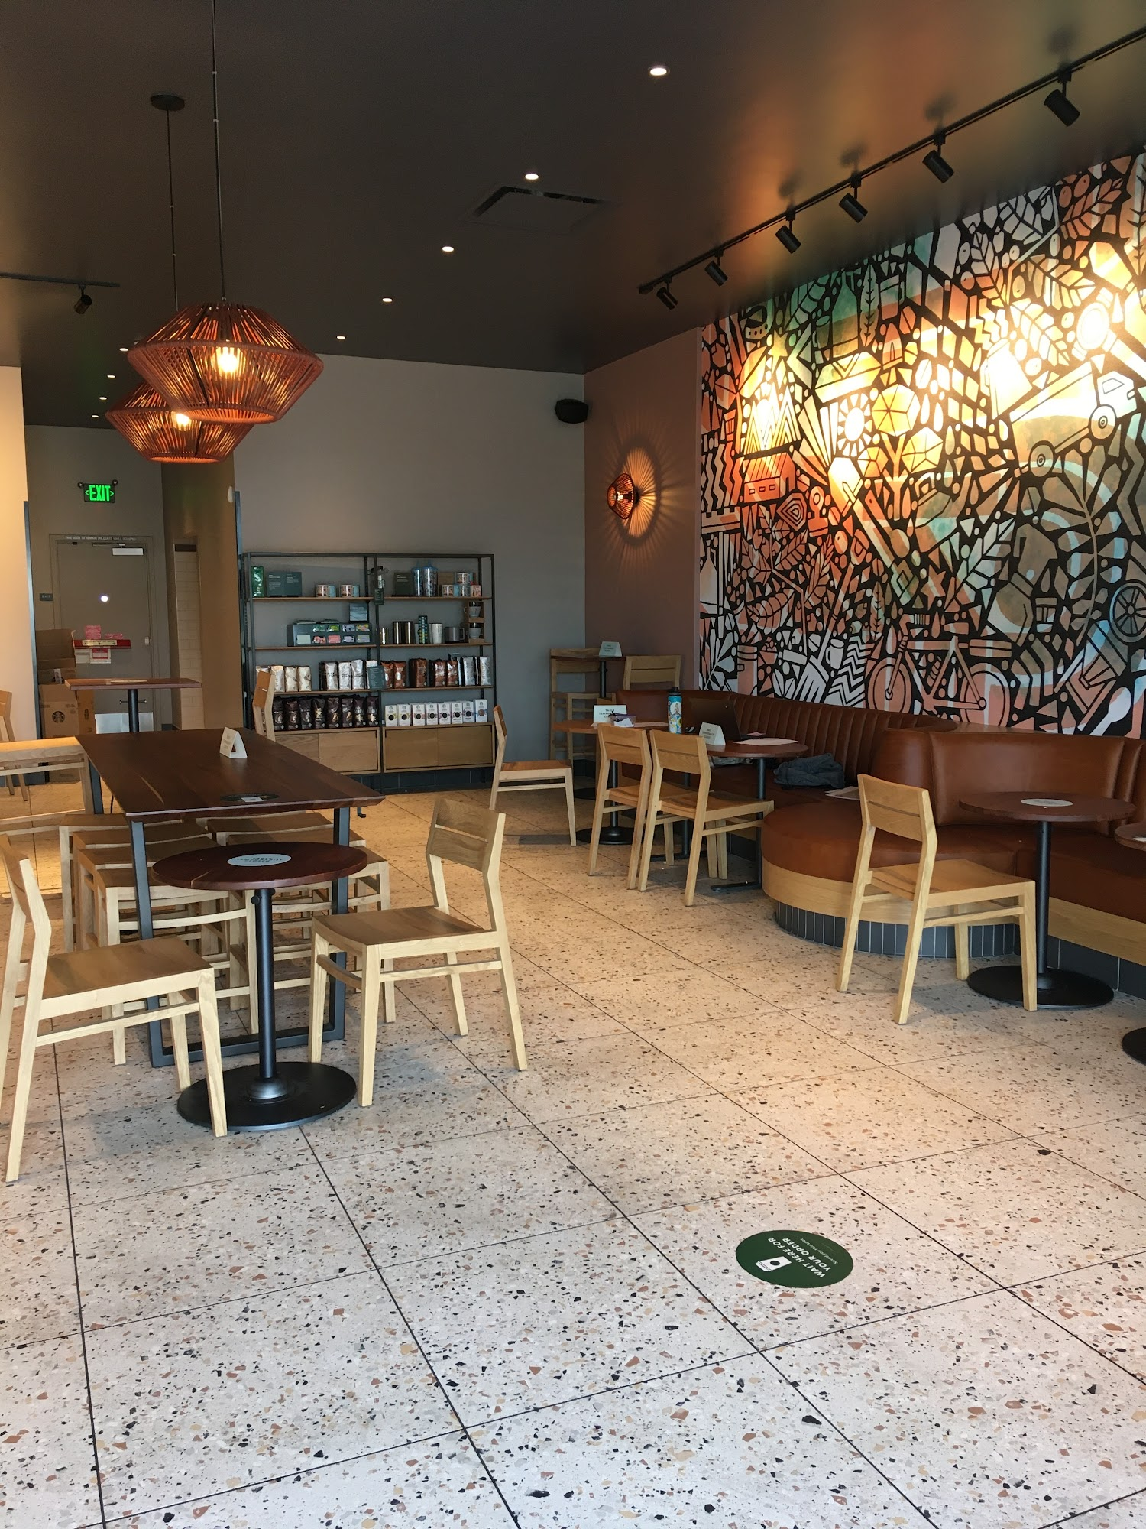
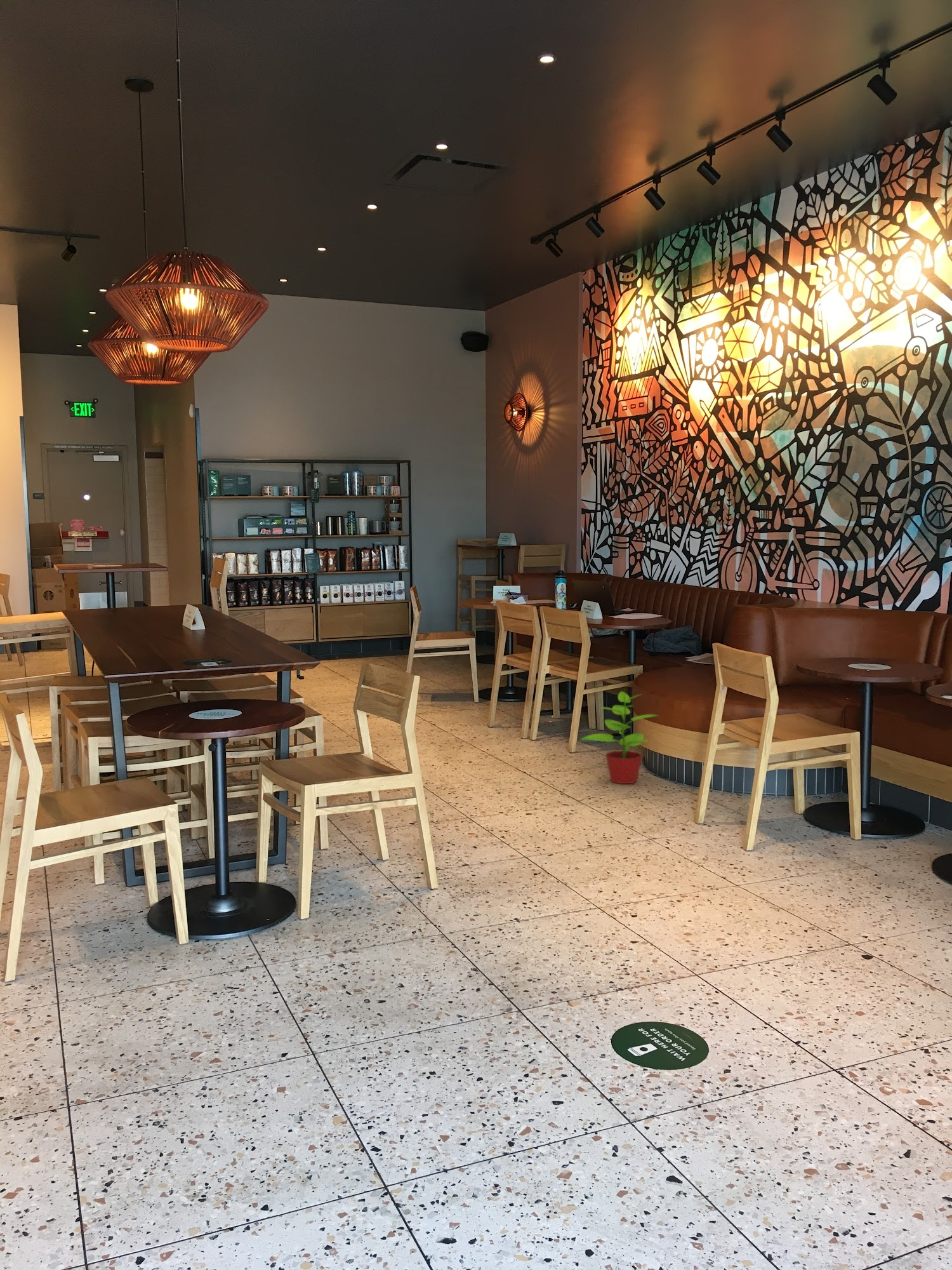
+ potted plant [579,688,659,784]
